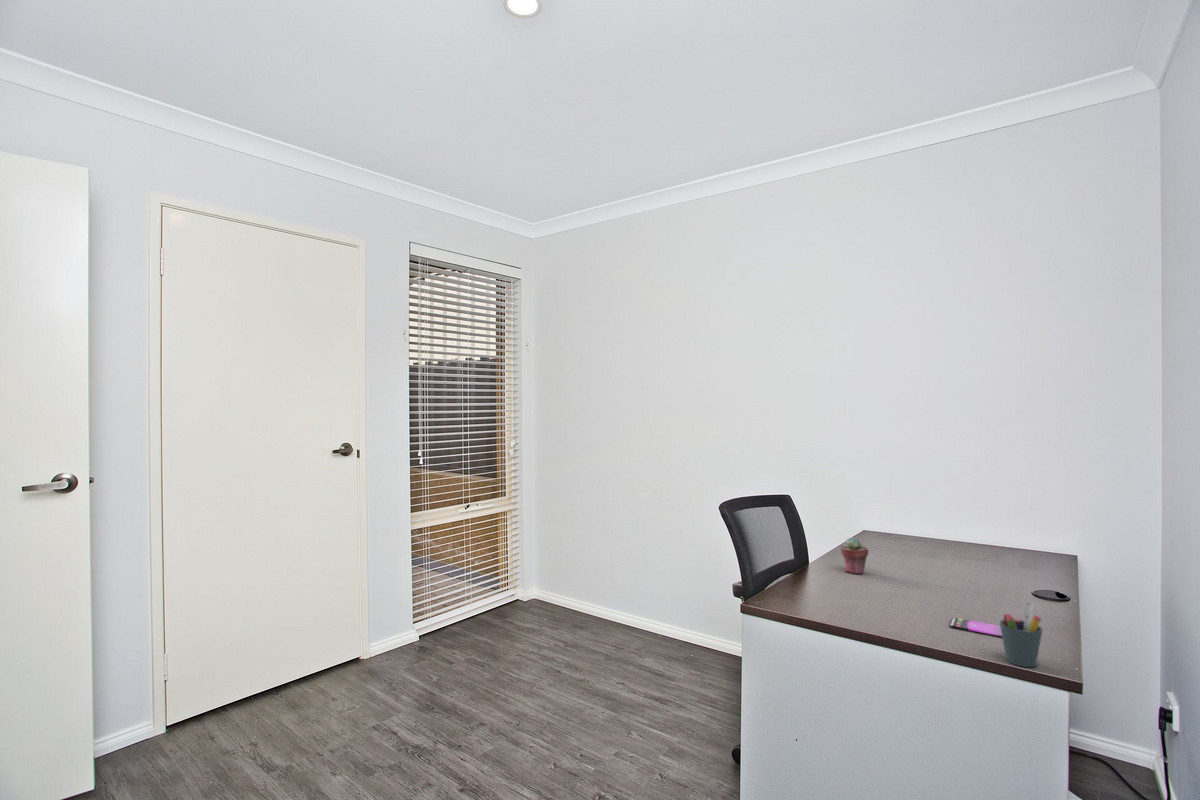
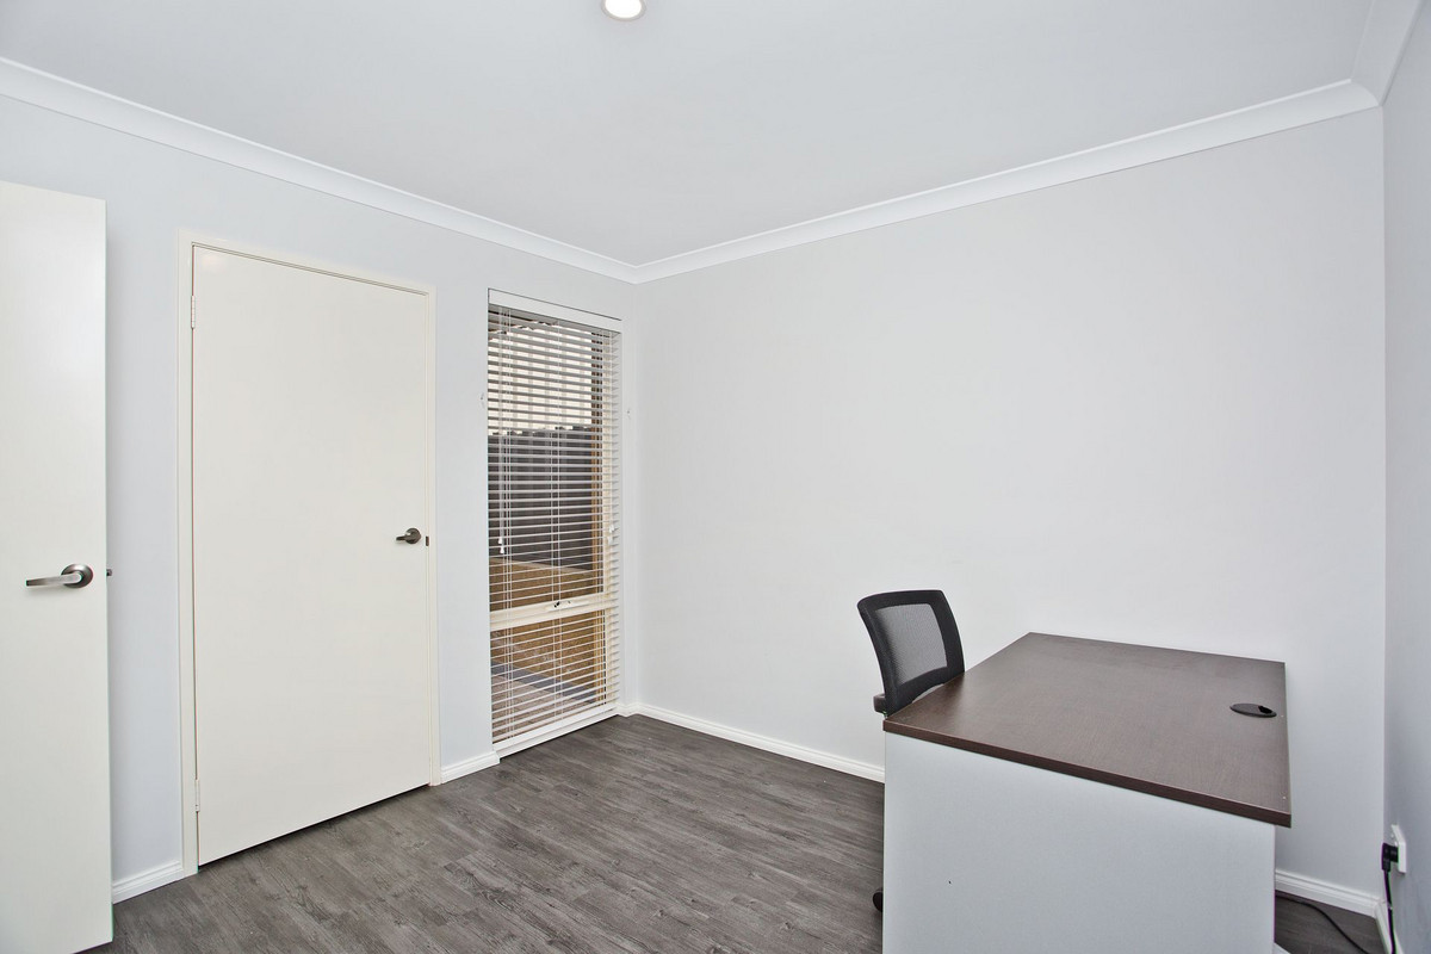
- smartphone [948,617,1002,638]
- pen holder [999,601,1044,668]
- potted succulent [839,537,869,575]
